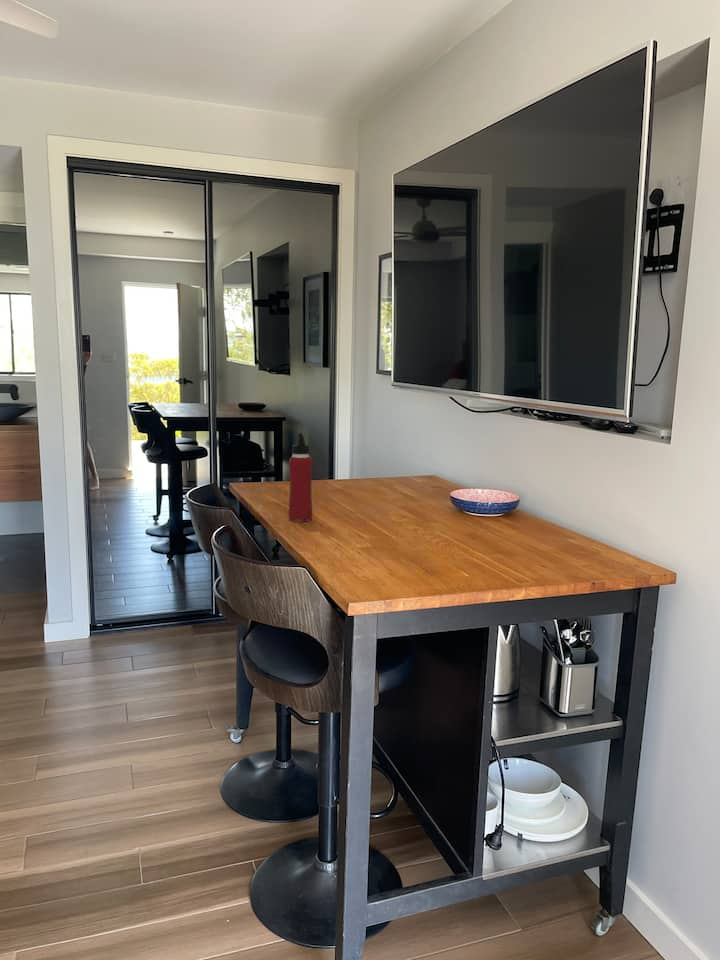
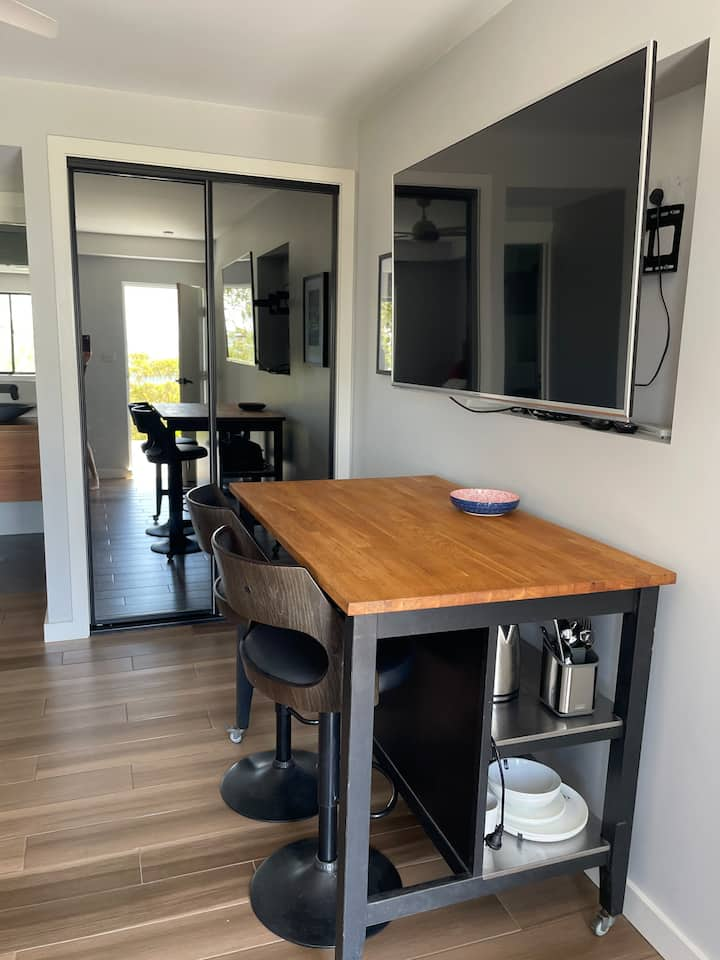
- water bottle [288,432,313,522]
